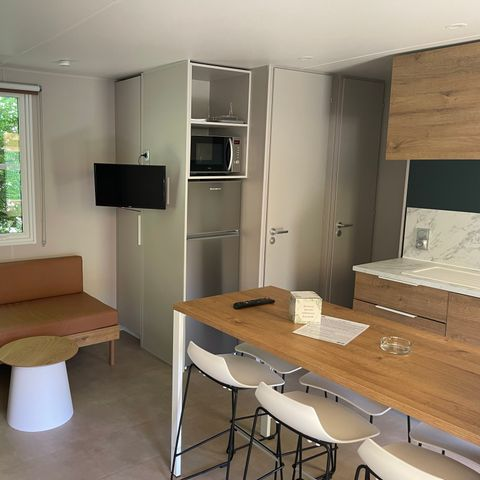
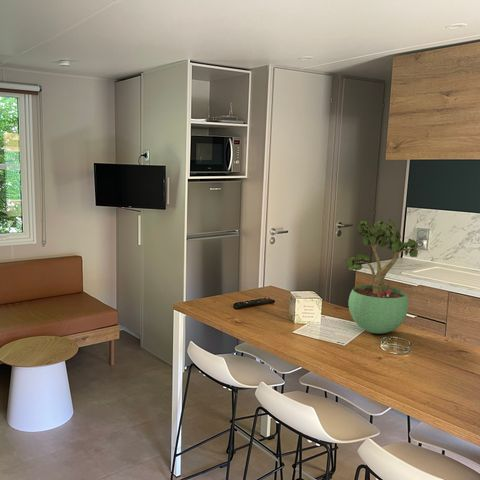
+ potted plant [344,219,420,335]
